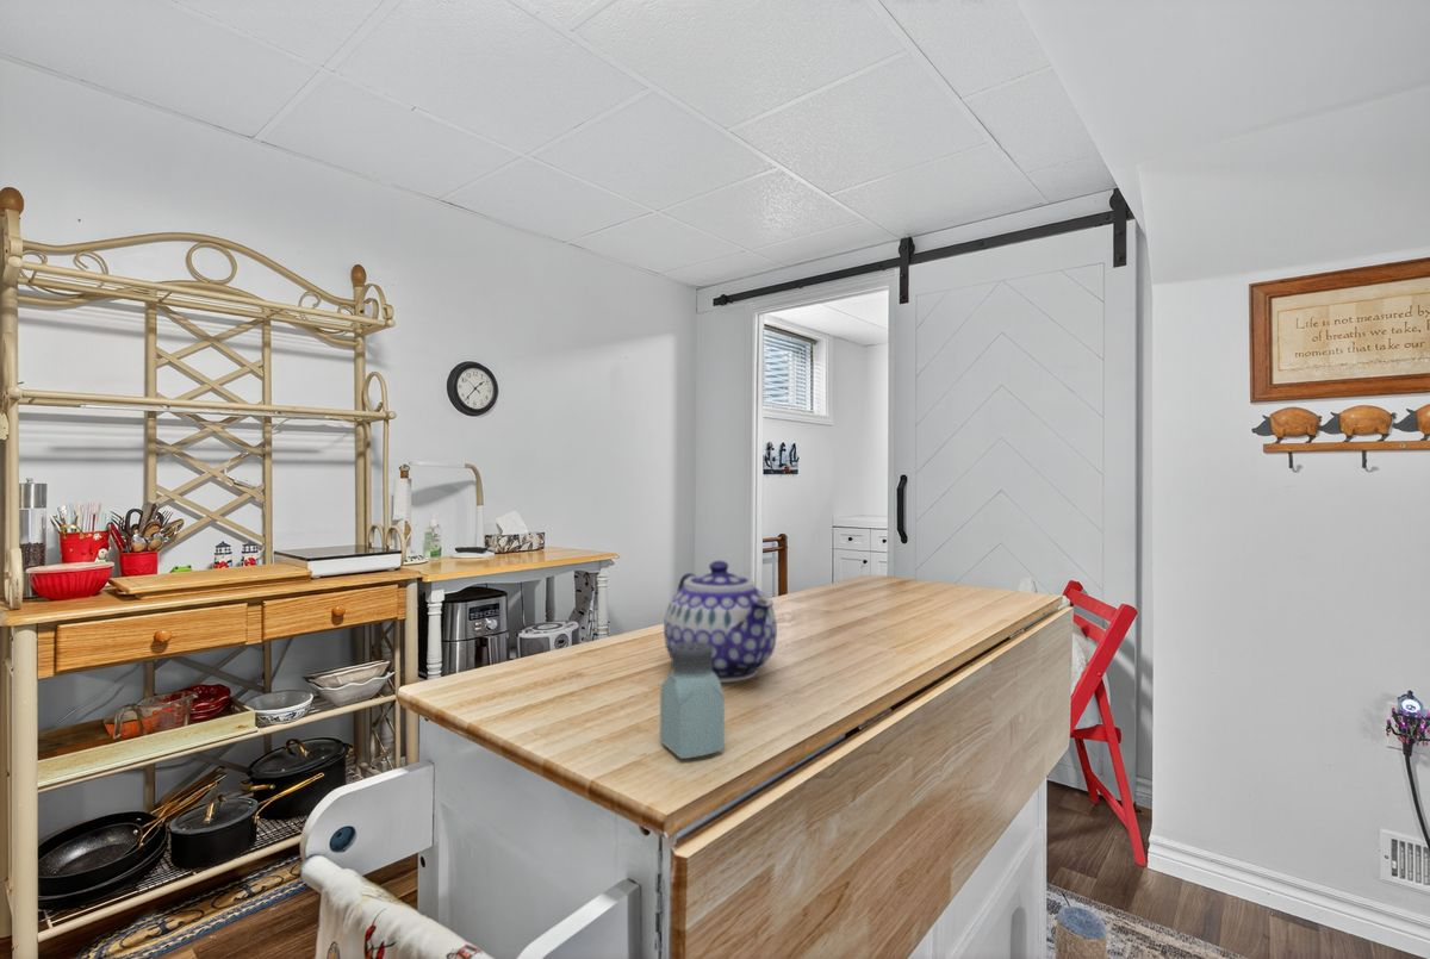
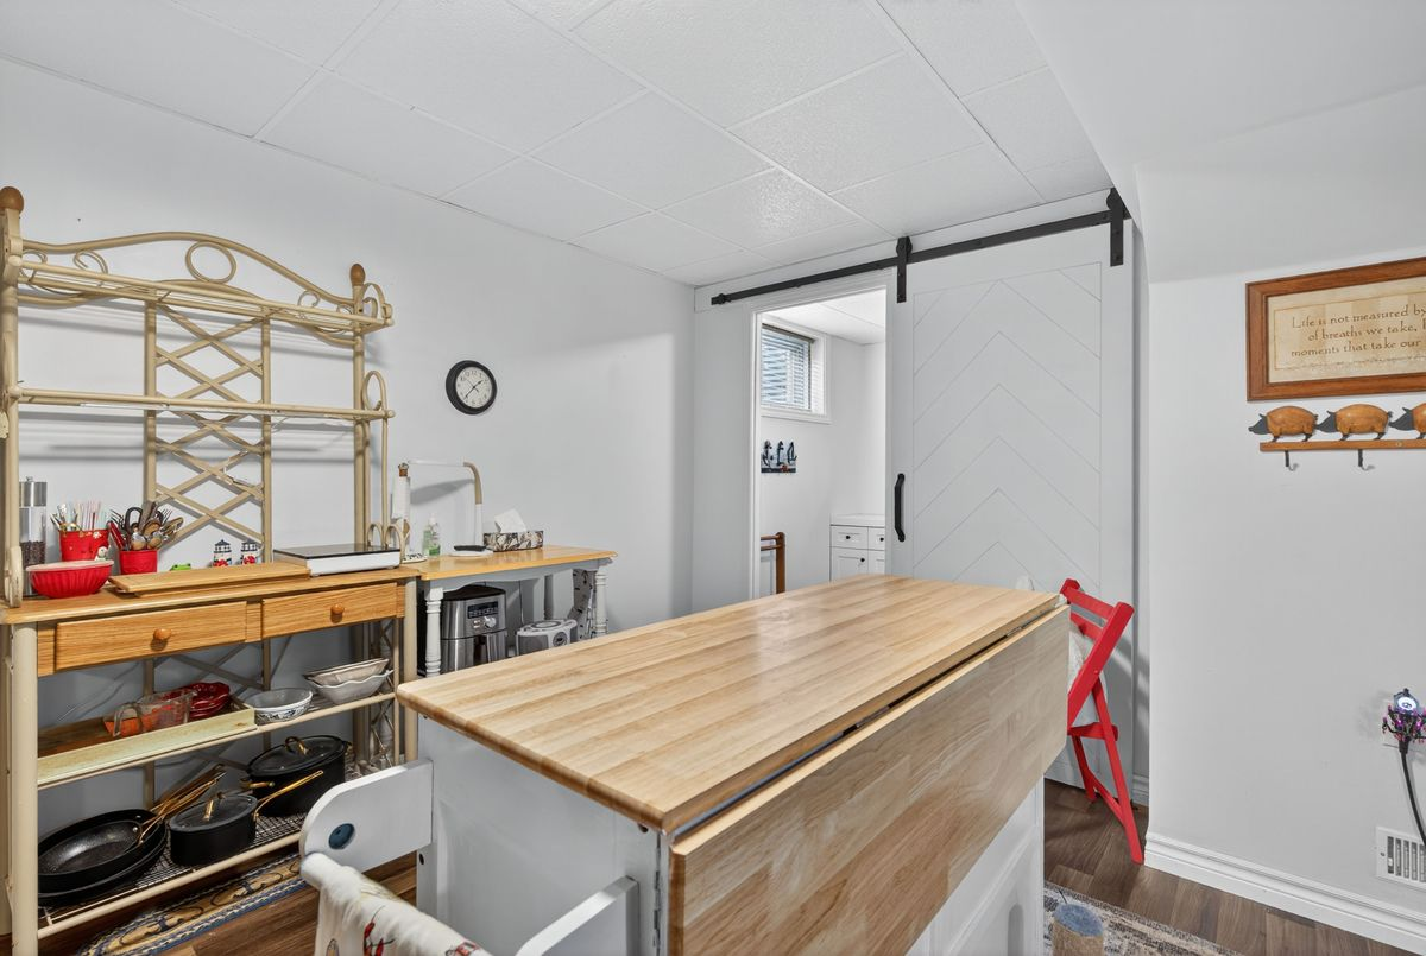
- teapot [663,560,778,684]
- saltshaker [659,642,726,760]
